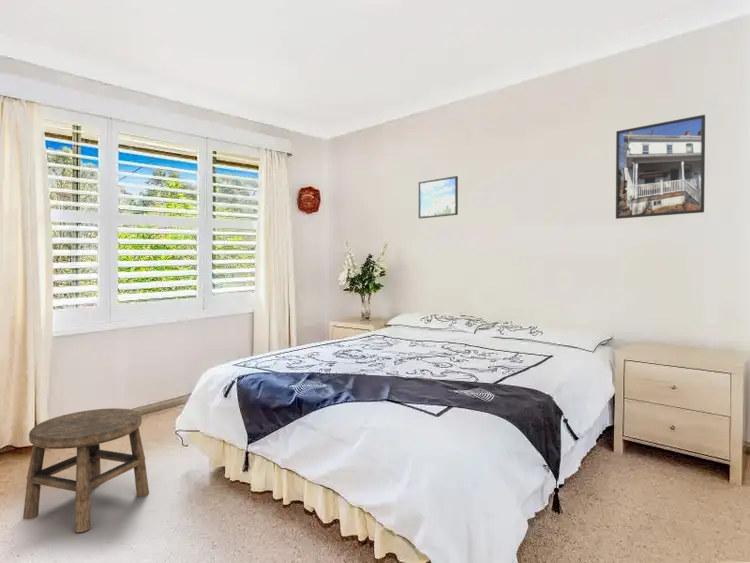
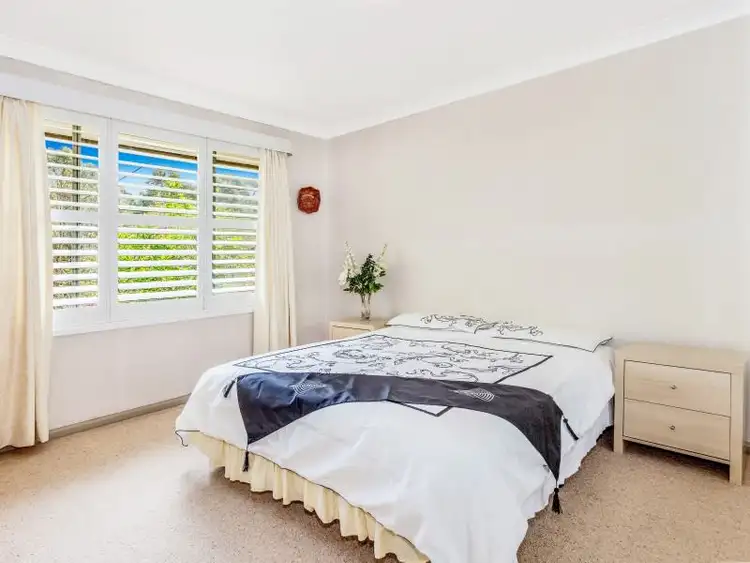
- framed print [418,175,459,220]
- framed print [615,114,706,220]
- stool [22,407,150,533]
